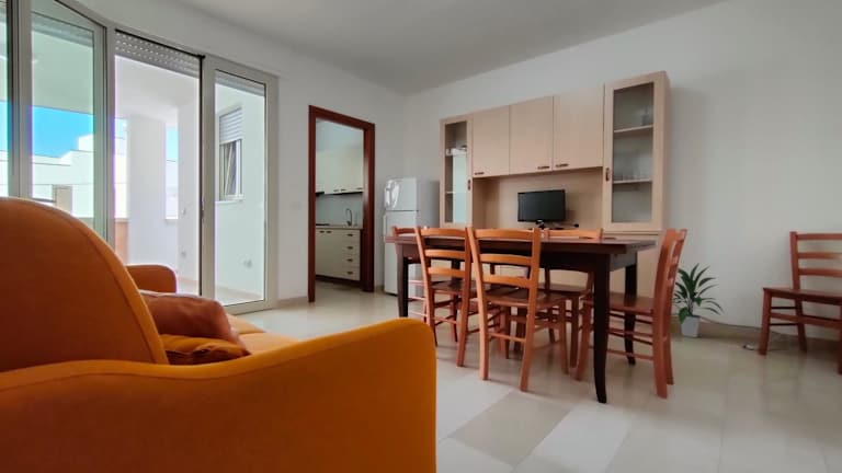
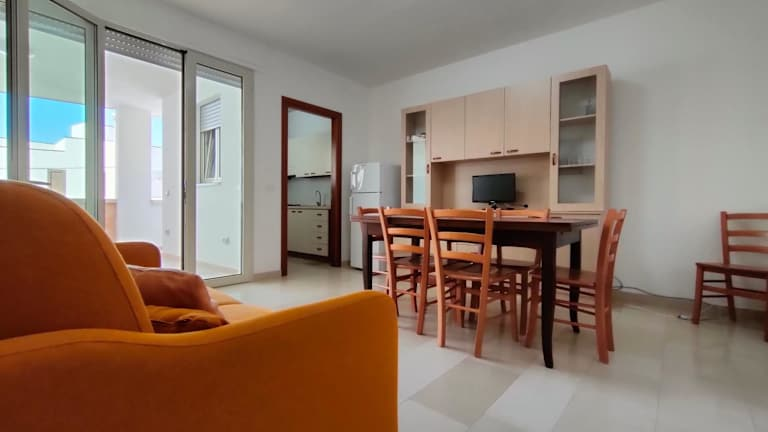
- indoor plant [672,262,725,338]
